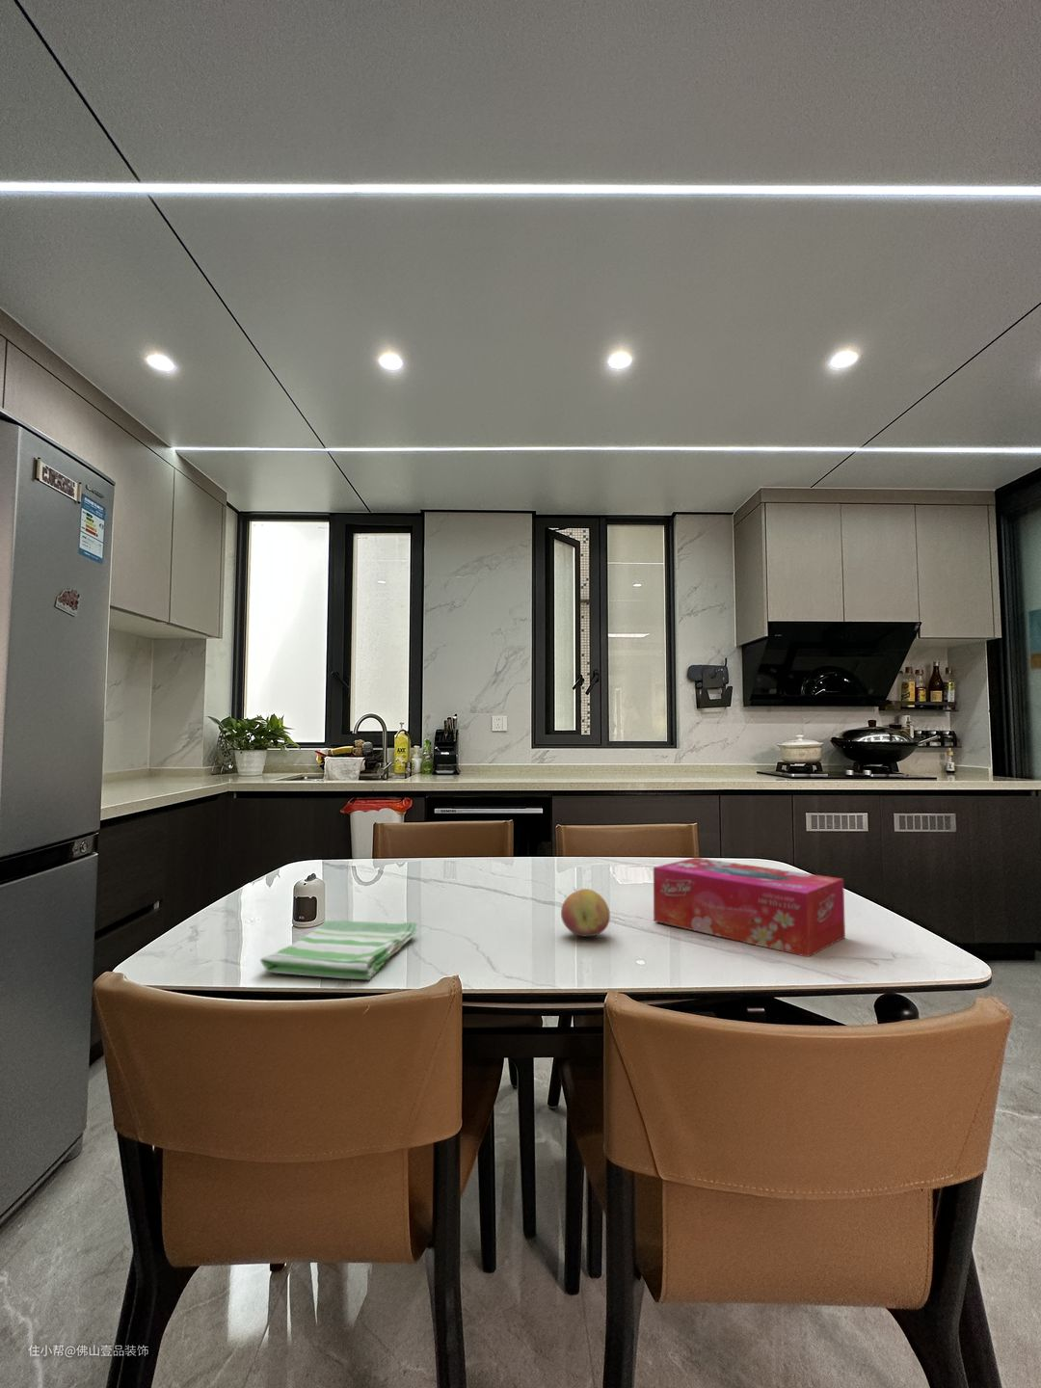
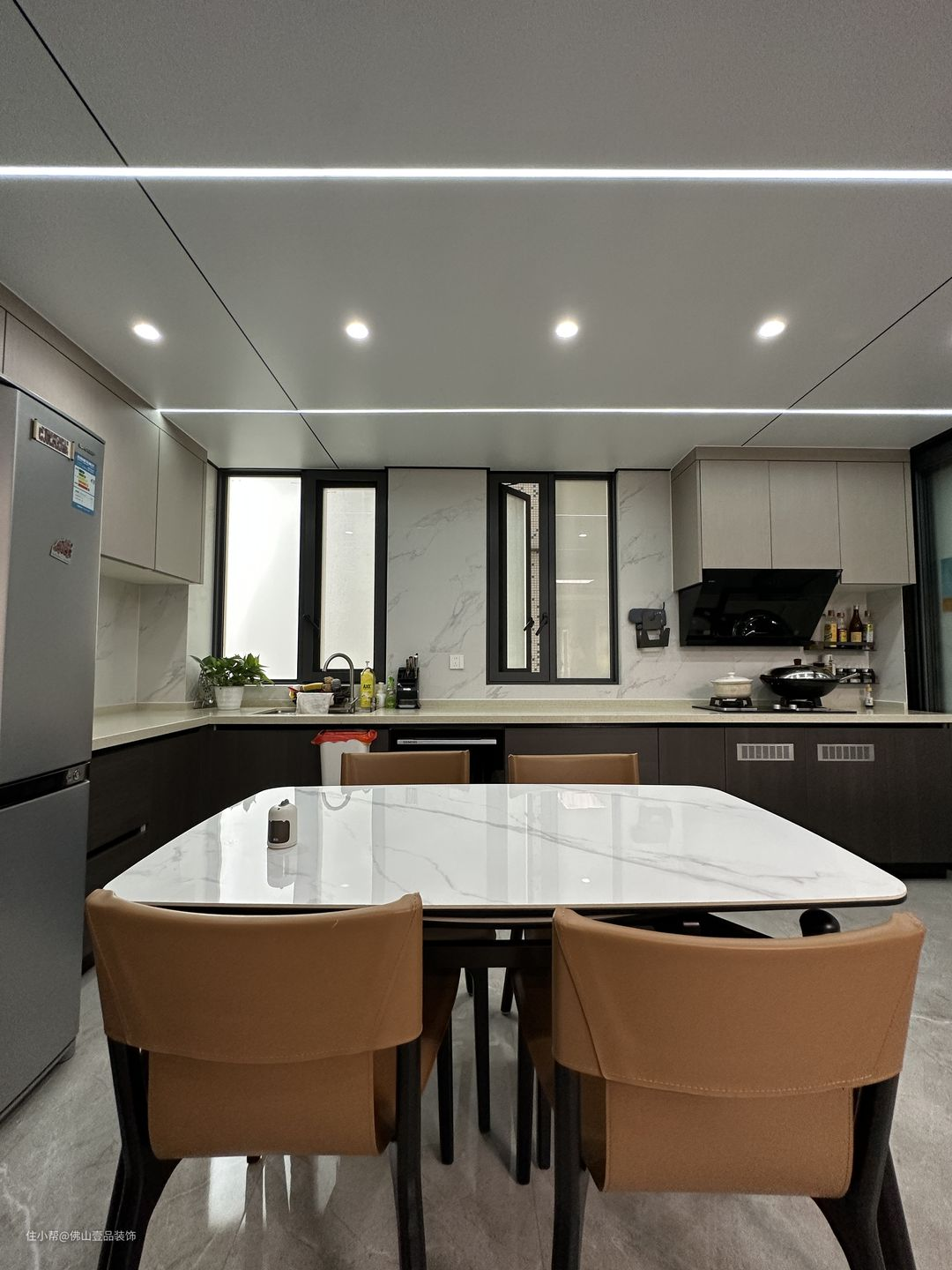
- tissue box [653,857,846,958]
- dish towel [259,919,419,980]
- fruit [560,887,611,937]
